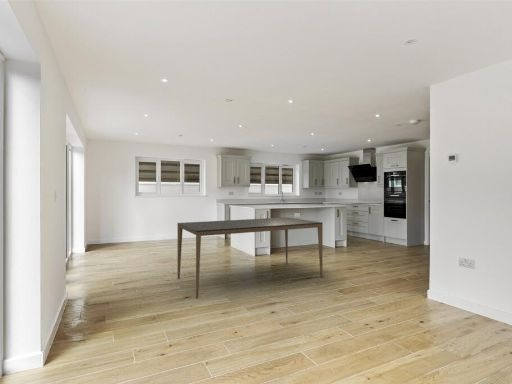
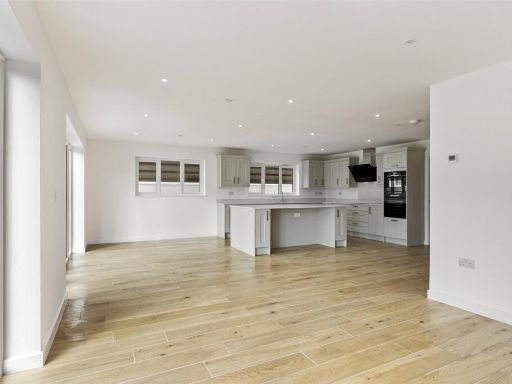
- dining table [176,216,324,299]
